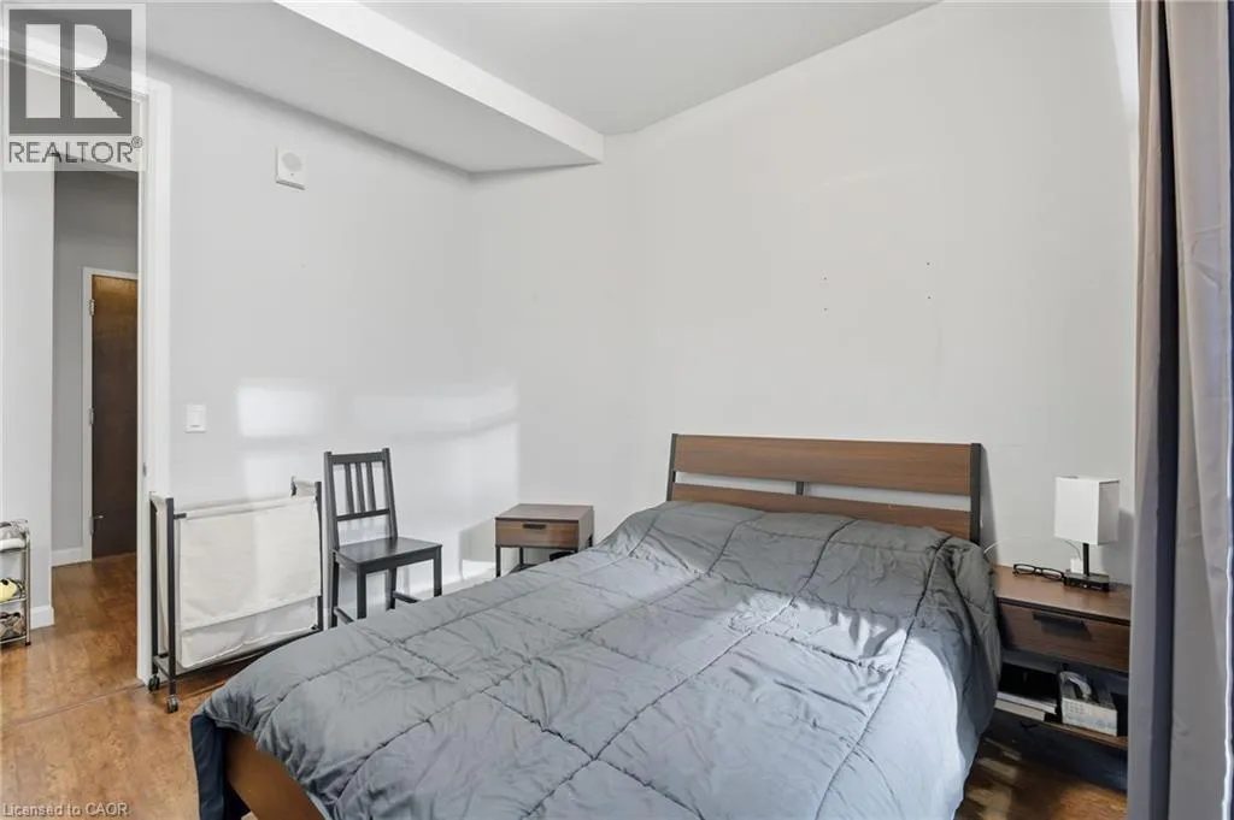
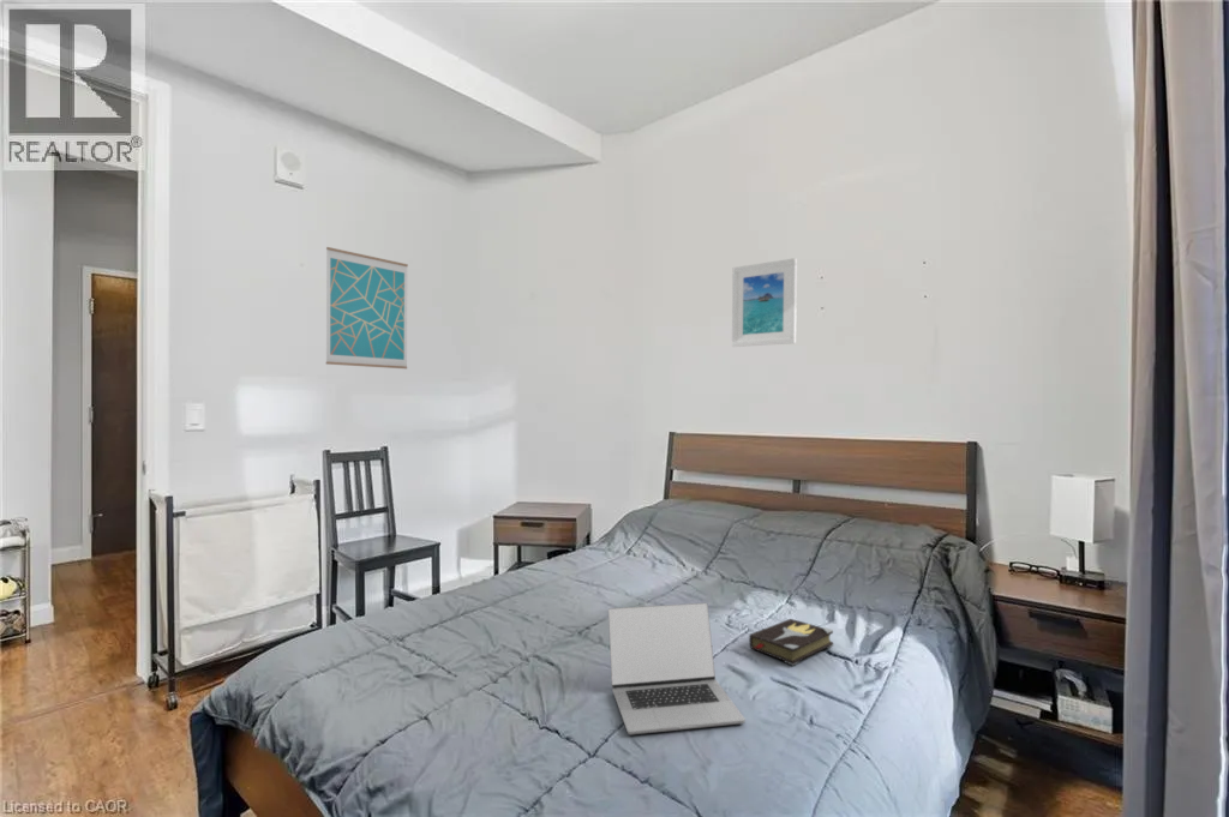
+ wall art [325,246,409,370]
+ hardback book [748,618,834,667]
+ laptop [607,602,747,735]
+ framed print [731,257,798,348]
